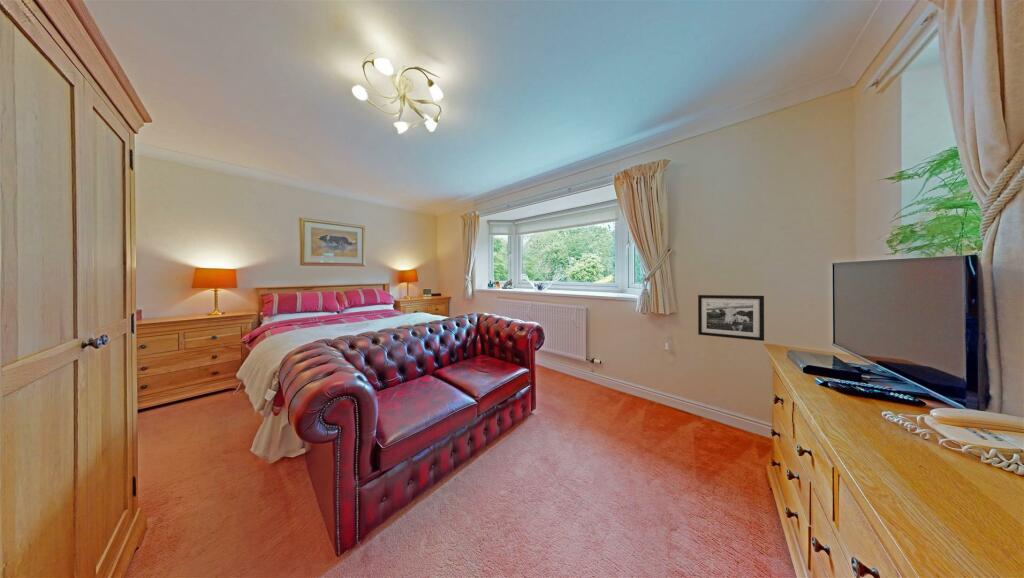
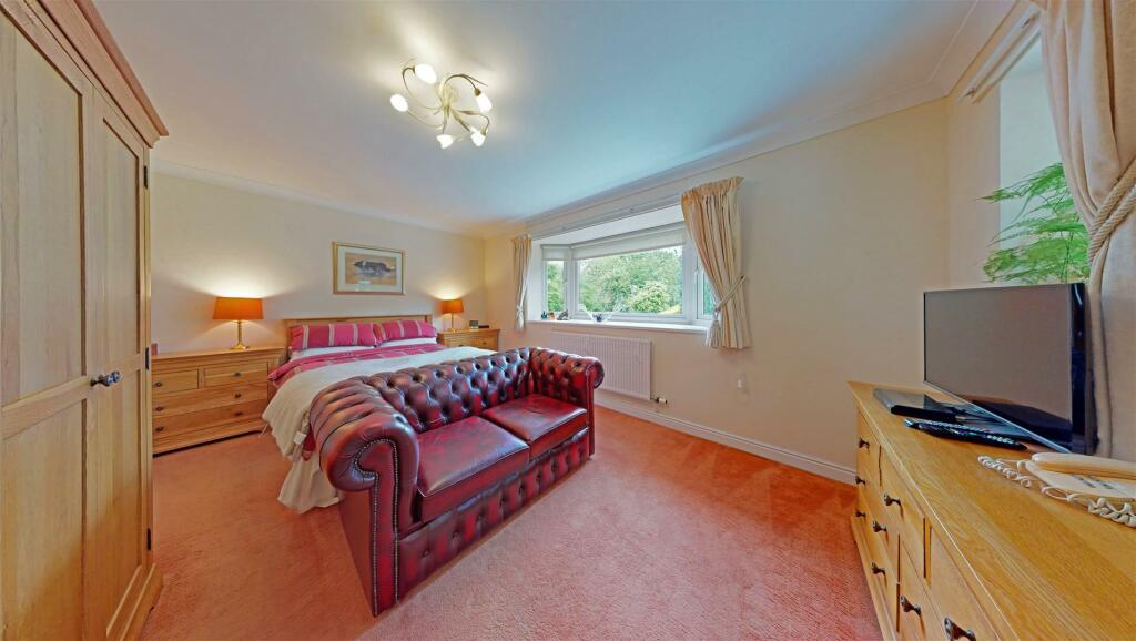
- picture frame [697,294,765,342]
